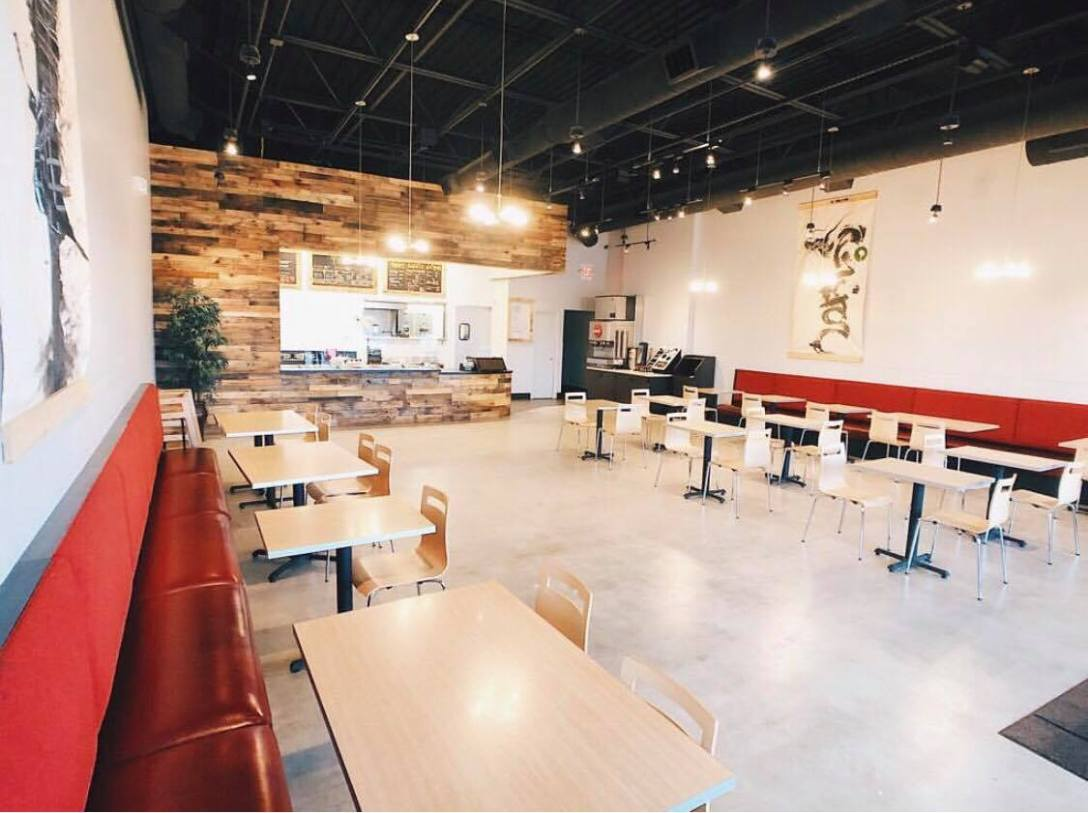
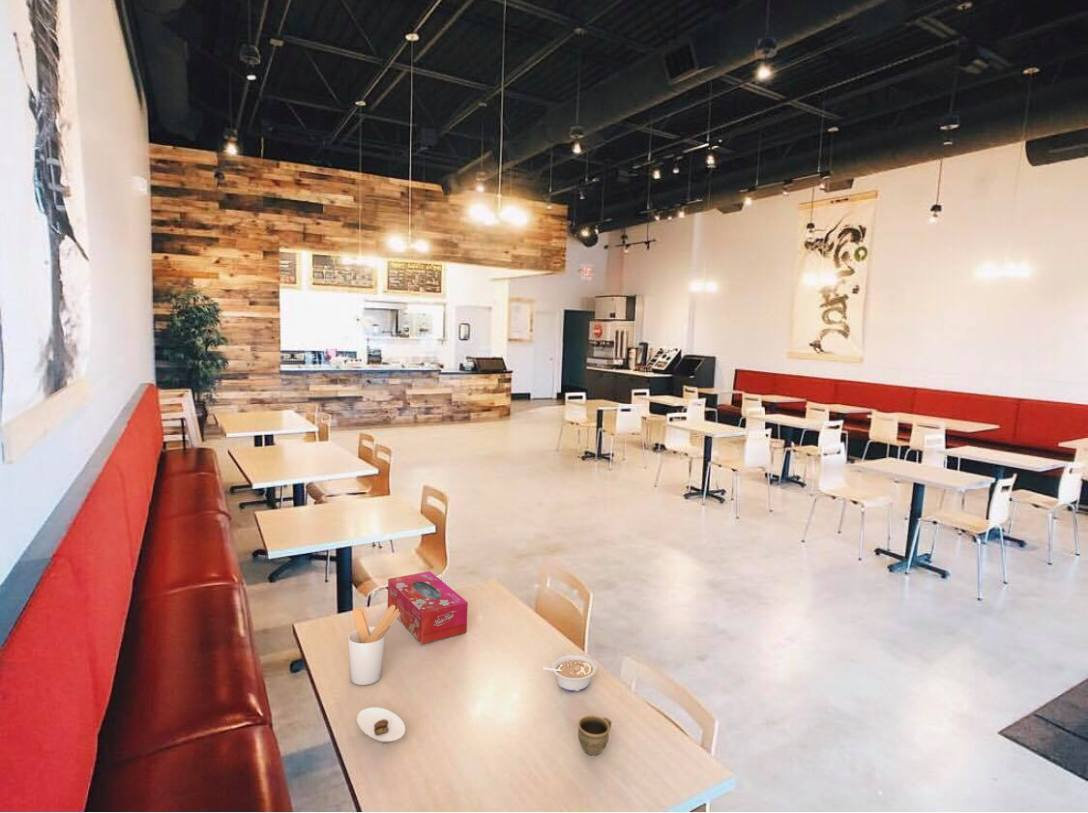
+ utensil holder [347,605,400,686]
+ cup [577,714,612,756]
+ legume [542,653,599,693]
+ tissue box [387,570,469,645]
+ saucer [356,706,406,743]
